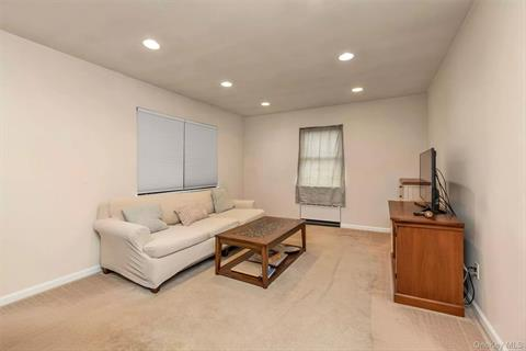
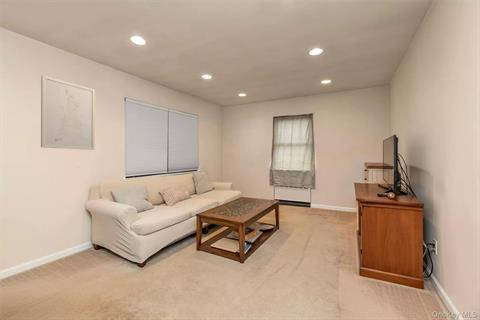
+ wall art [40,74,96,151]
